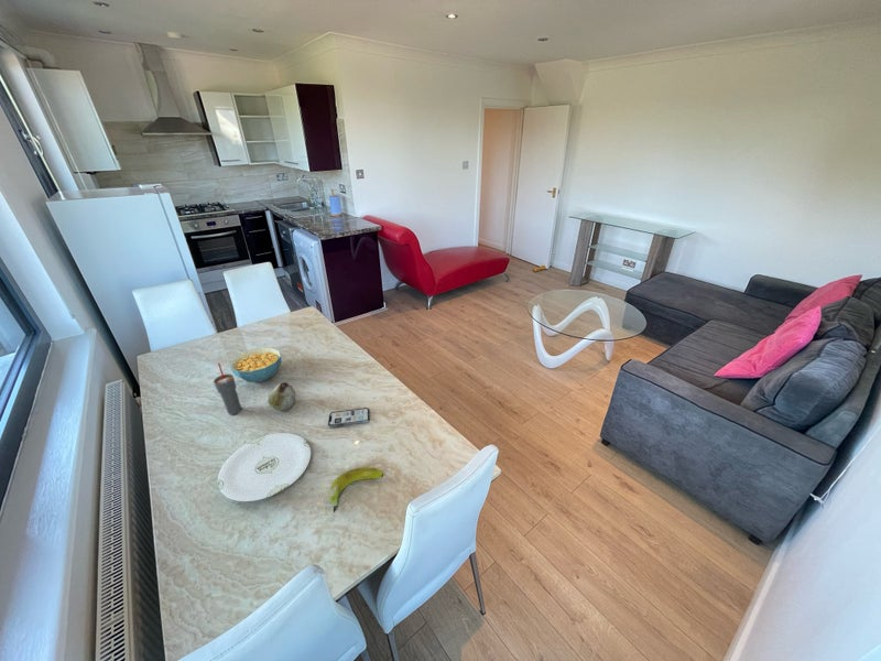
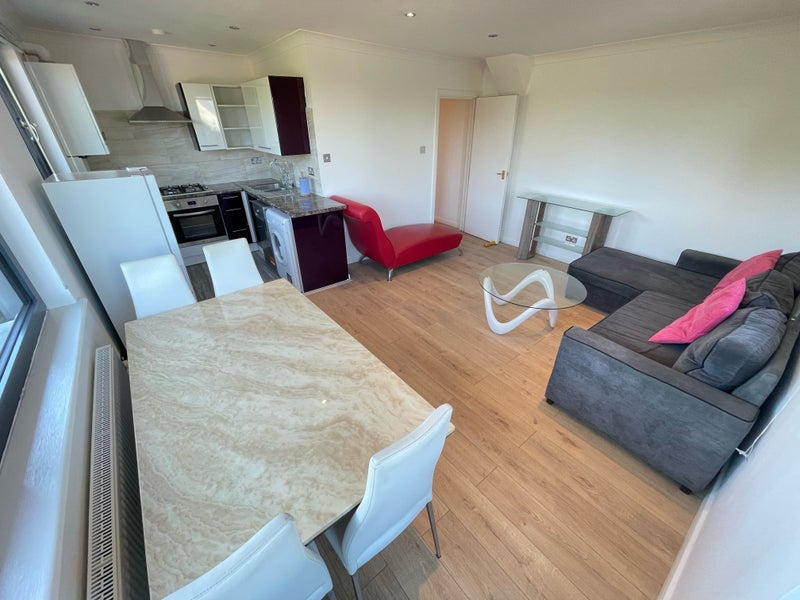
- fruit [268,381,296,412]
- cup [213,362,242,416]
- phone case [327,407,370,429]
- cereal bowl [230,347,282,383]
- banana [328,466,384,513]
- plate [217,432,312,502]
